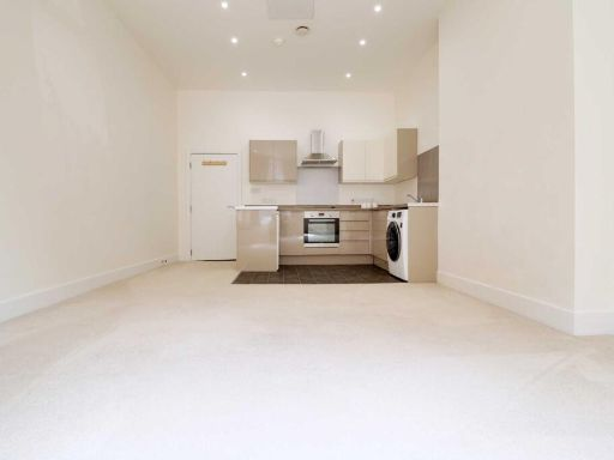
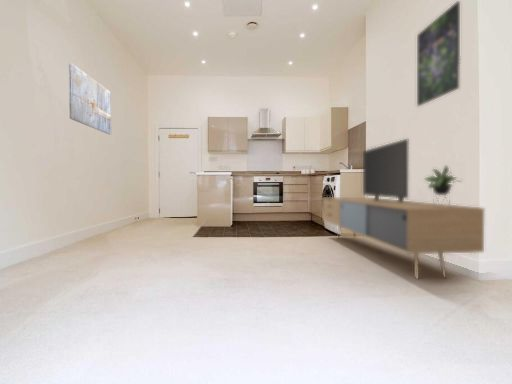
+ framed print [416,0,461,107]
+ media console [321,138,485,280]
+ wall art [67,62,112,135]
